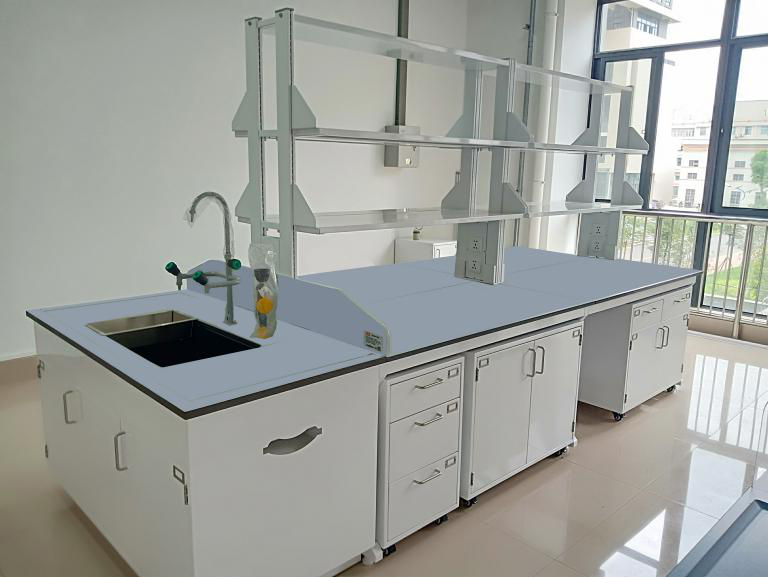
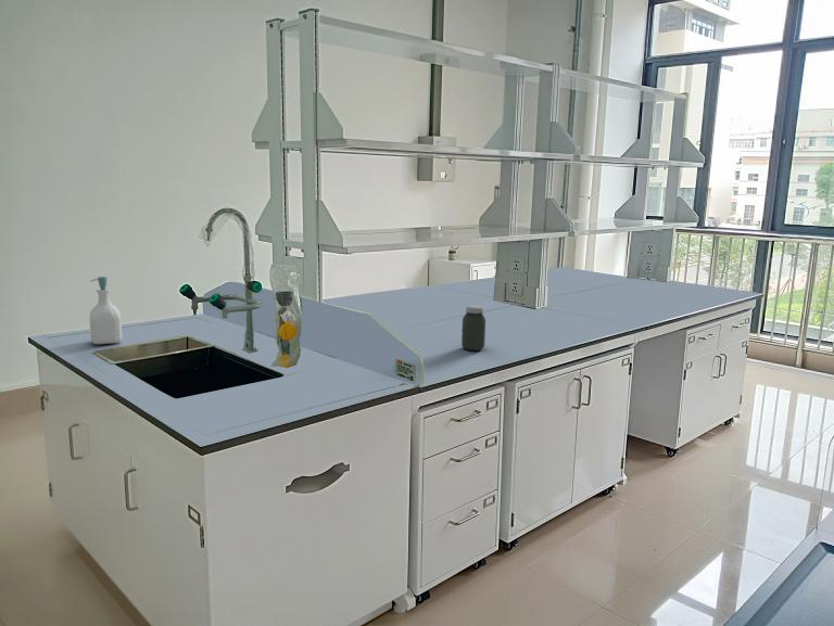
+ soap bottle [89,276,123,345]
+ jar [460,305,486,352]
